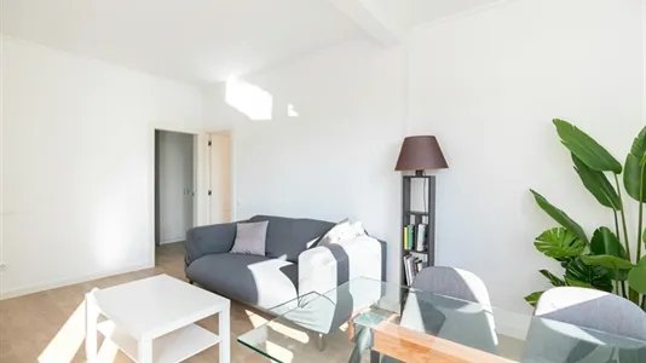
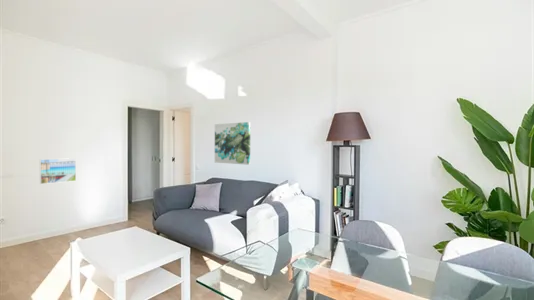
+ wall art [214,121,251,166]
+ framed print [39,157,77,185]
